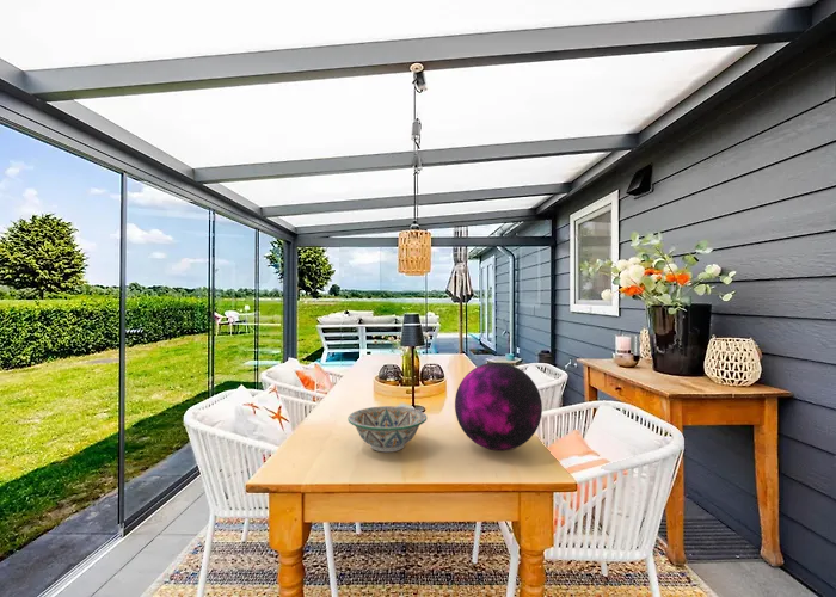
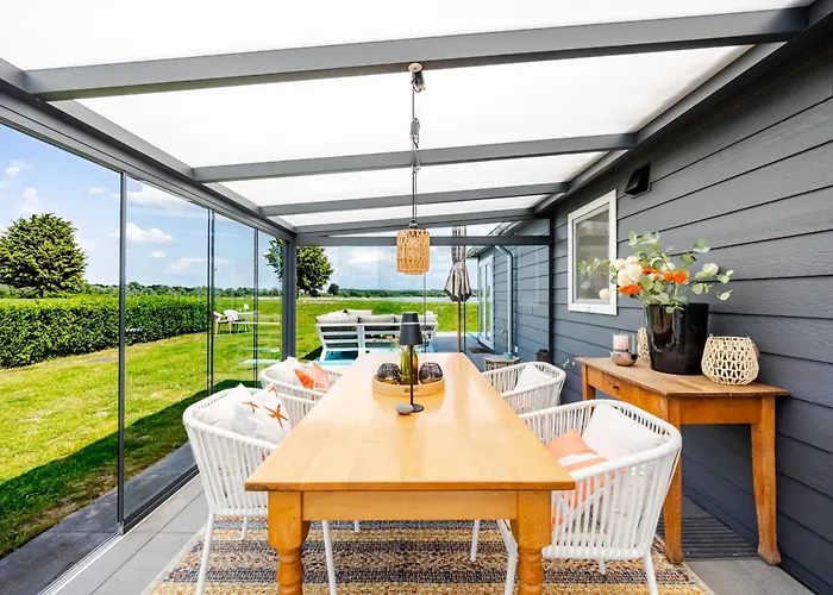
- decorative orb [454,362,543,451]
- decorative bowl [346,405,428,453]
